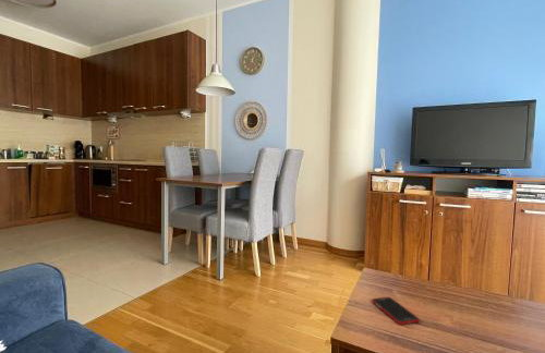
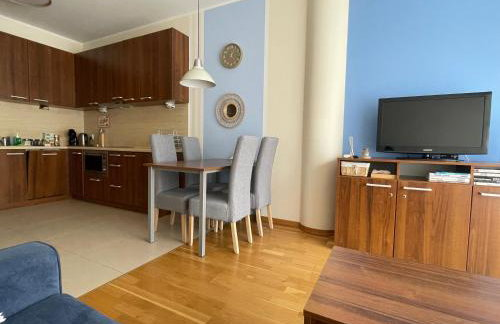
- cell phone [372,296,420,326]
